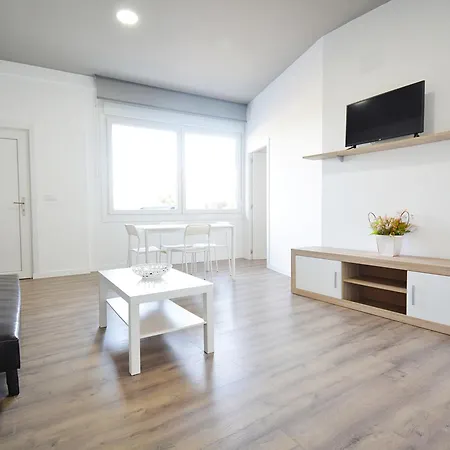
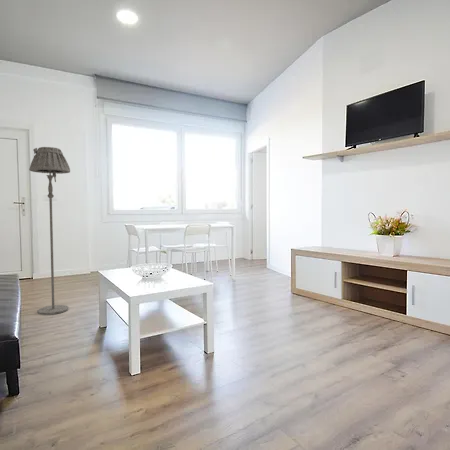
+ floor lamp [28,146,71,316]
